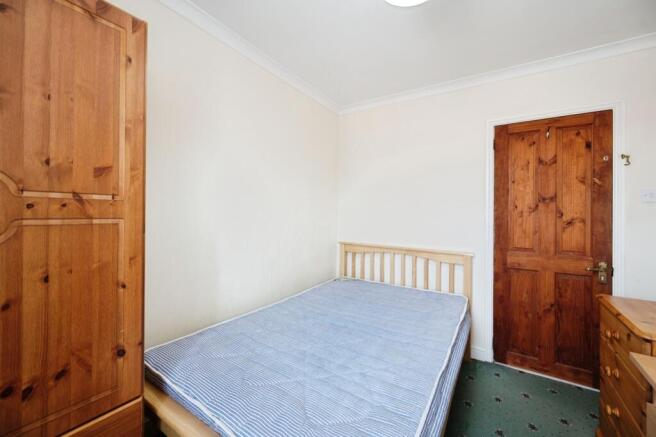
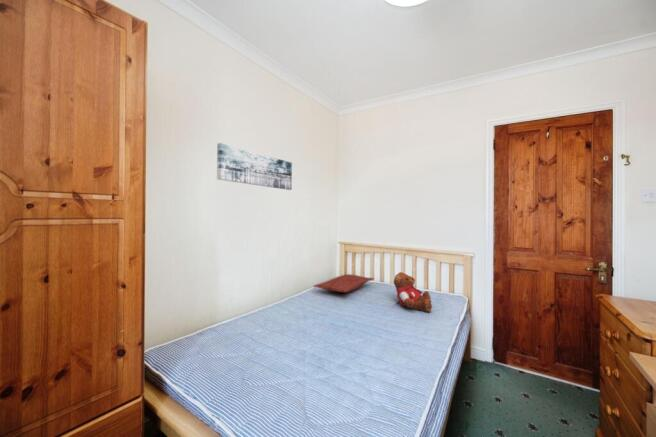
+ pillow [312,273,375,293]
+ wall art [216,142,293,191]
+ teddy bear [393,271,433,313]
